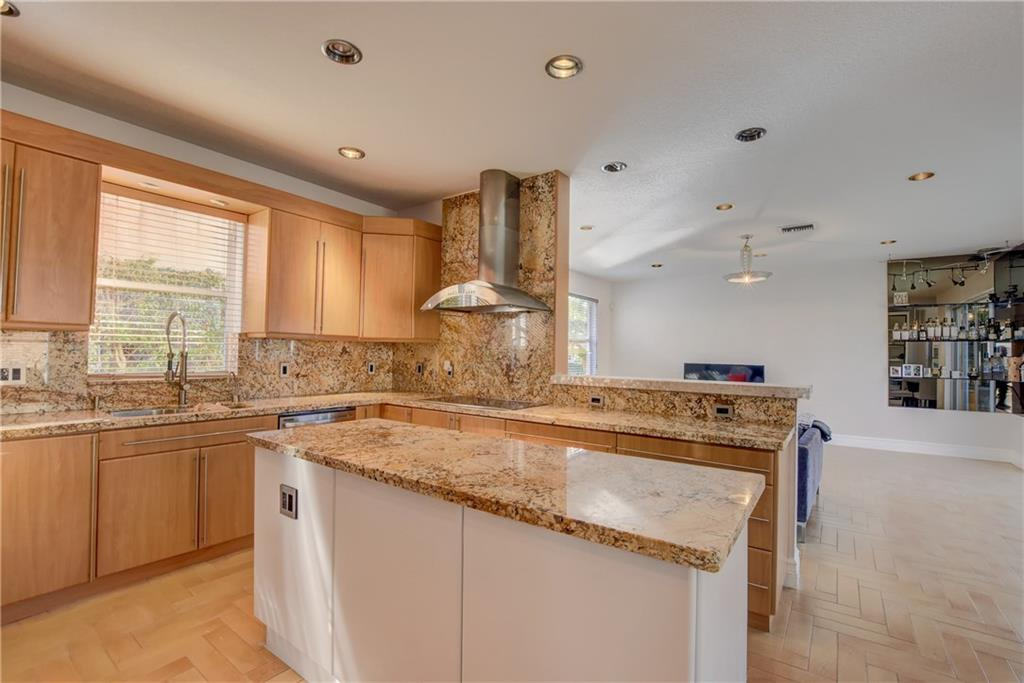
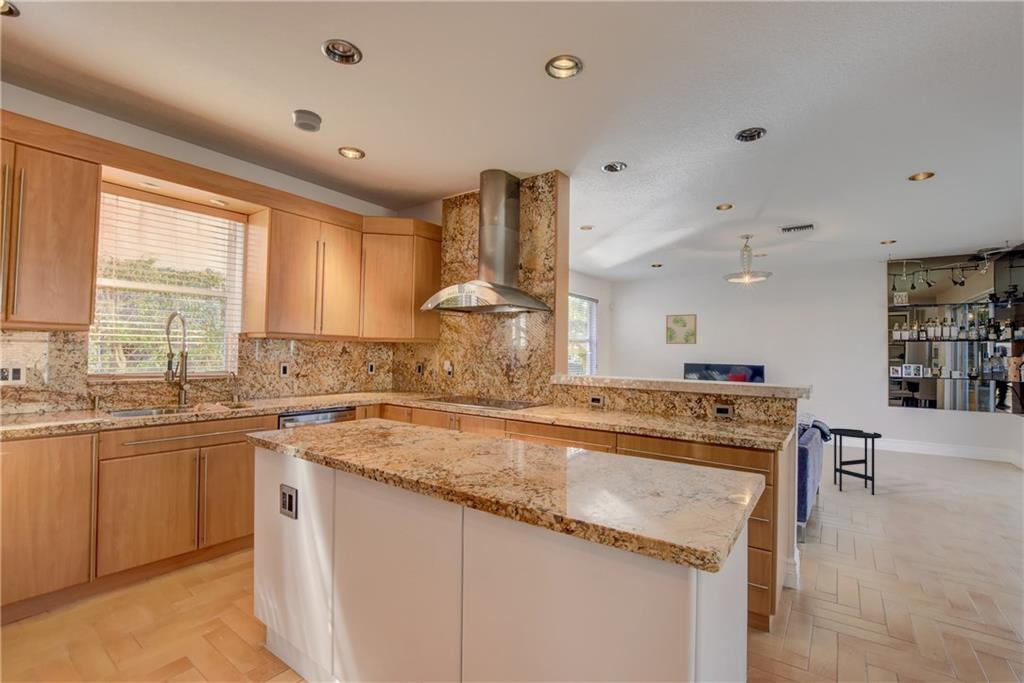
+ wall art [665,313,697,345]
+ side table [828,427,883,496]
+ smoke detector [292,108,322,133]
